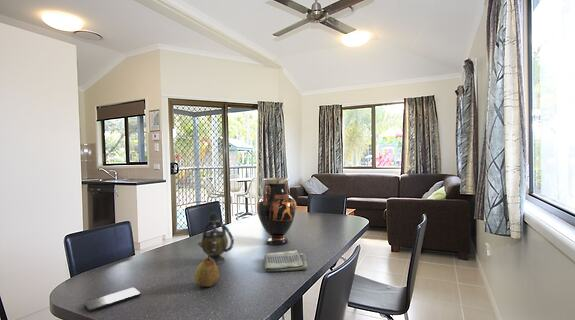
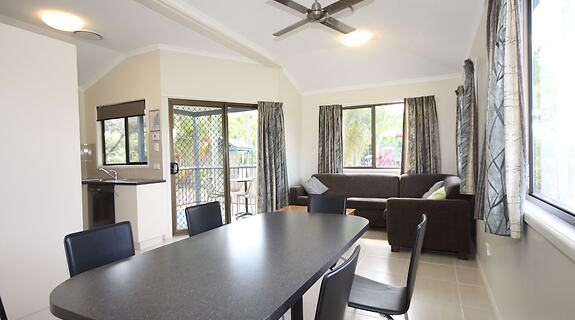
- teapot [197,210,235,265]
- vase [256,177,297,246]
- fruit [194,255,221,288]
- smartphone [83,287,142,312]
- dish towel [263,249,308,272]
